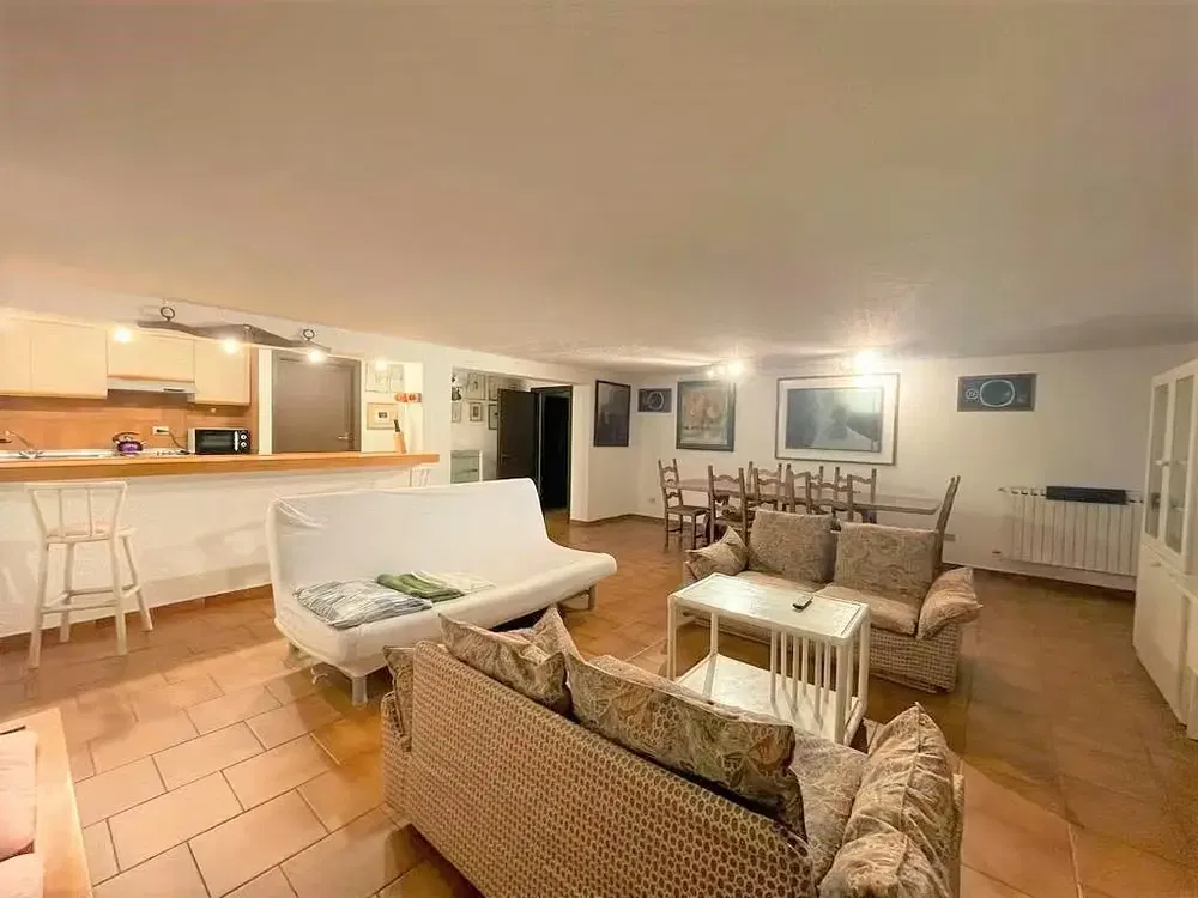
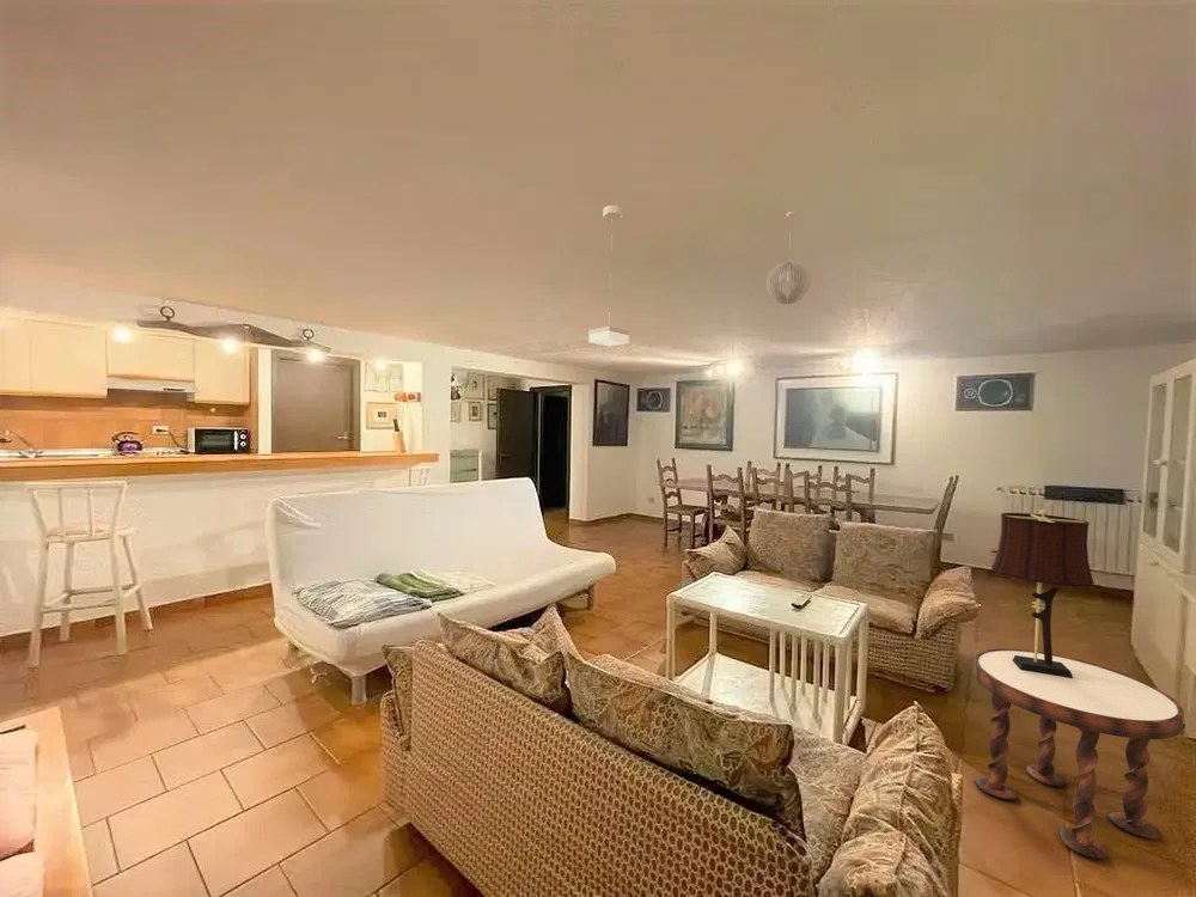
+ side table [972,647,1185,860]
+ pendant light [765,210,812,305]
+ pendant lamp [587,205,630,348]
+ table lamp [990,508,1096,678]
